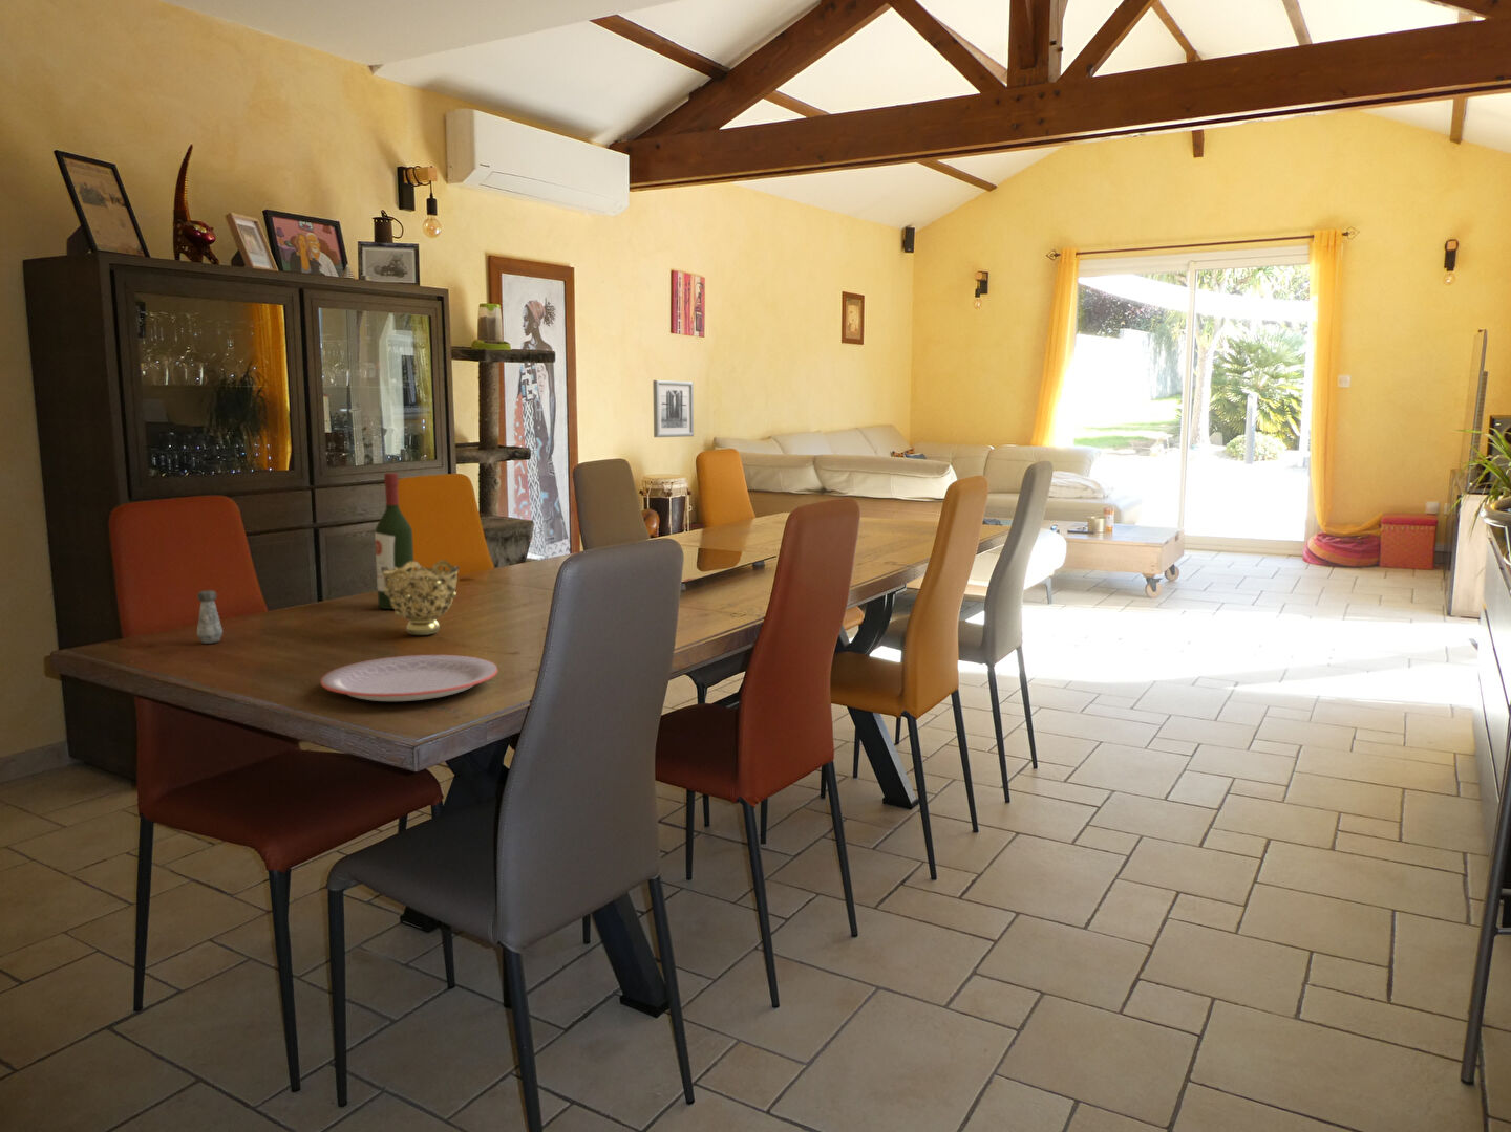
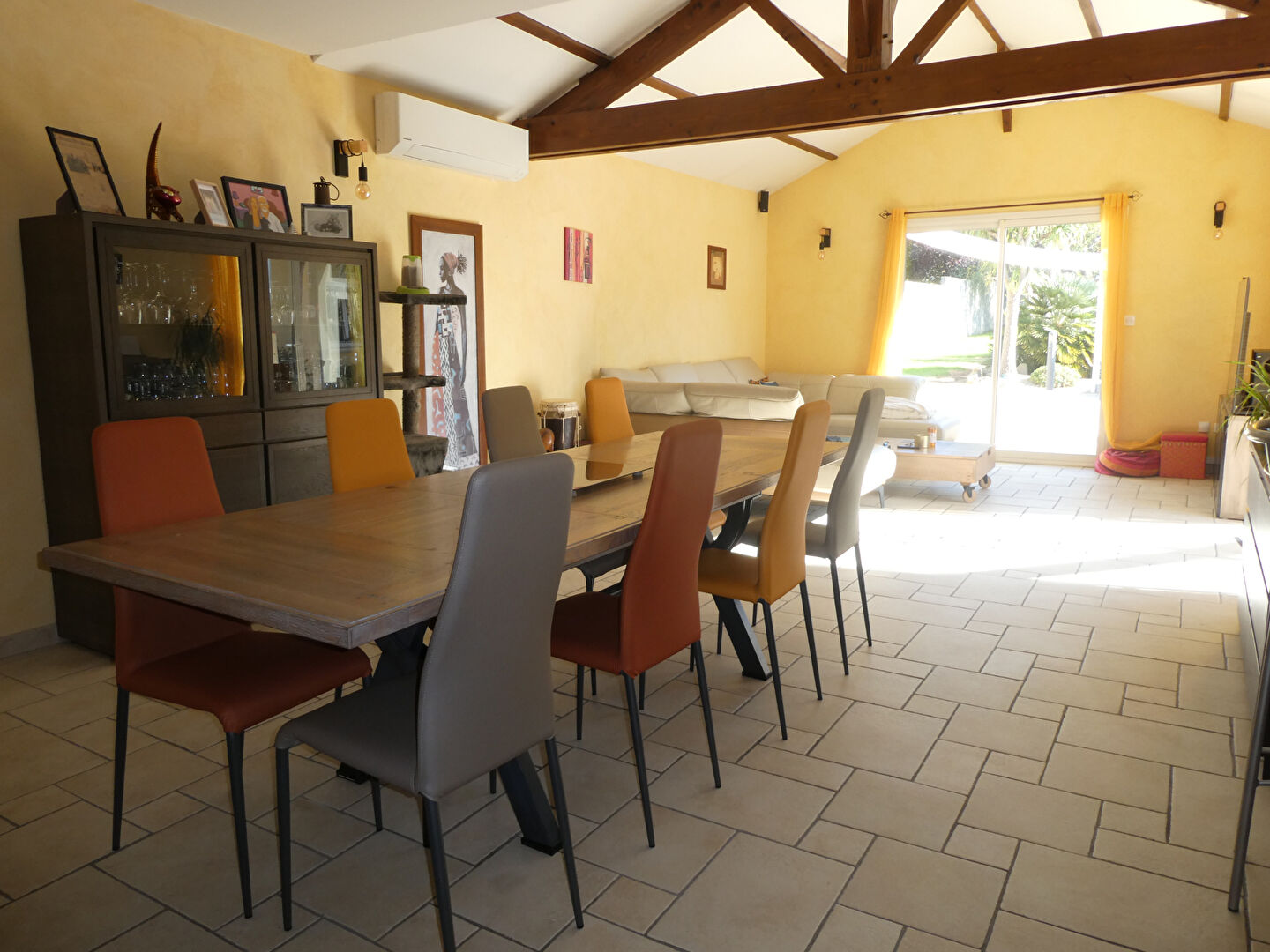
- wine bottle [374,472,414,610]
- decorative bowl [381,559,460,636]
- wall art [652,379,695,438]
- plate [319,654,500,703]
- salt shaker [196,589,224,644]
